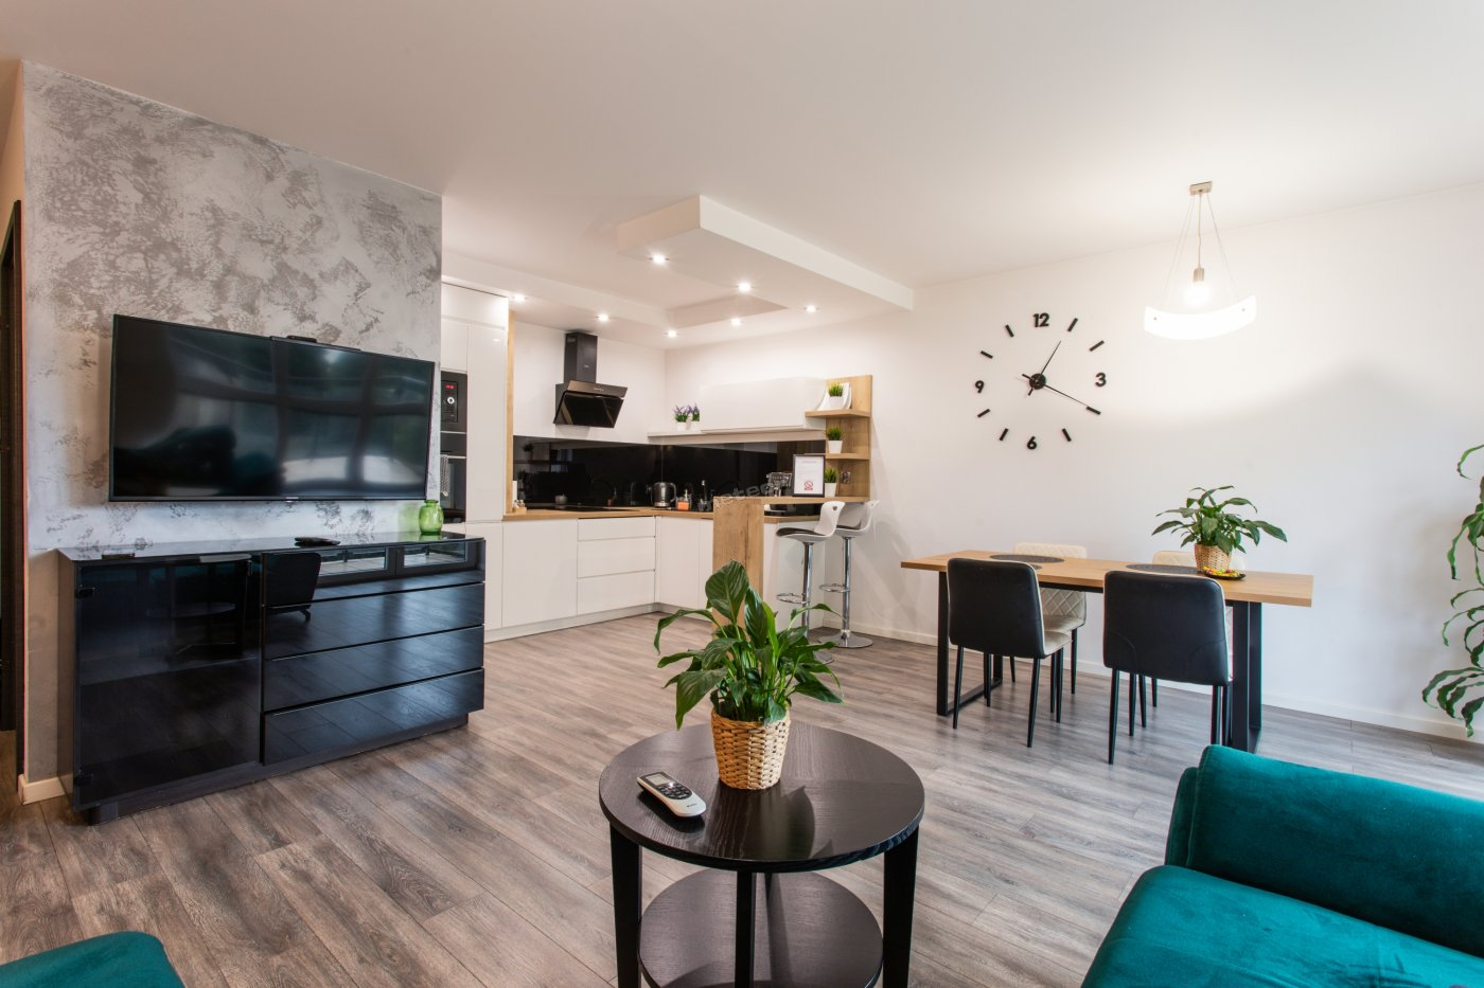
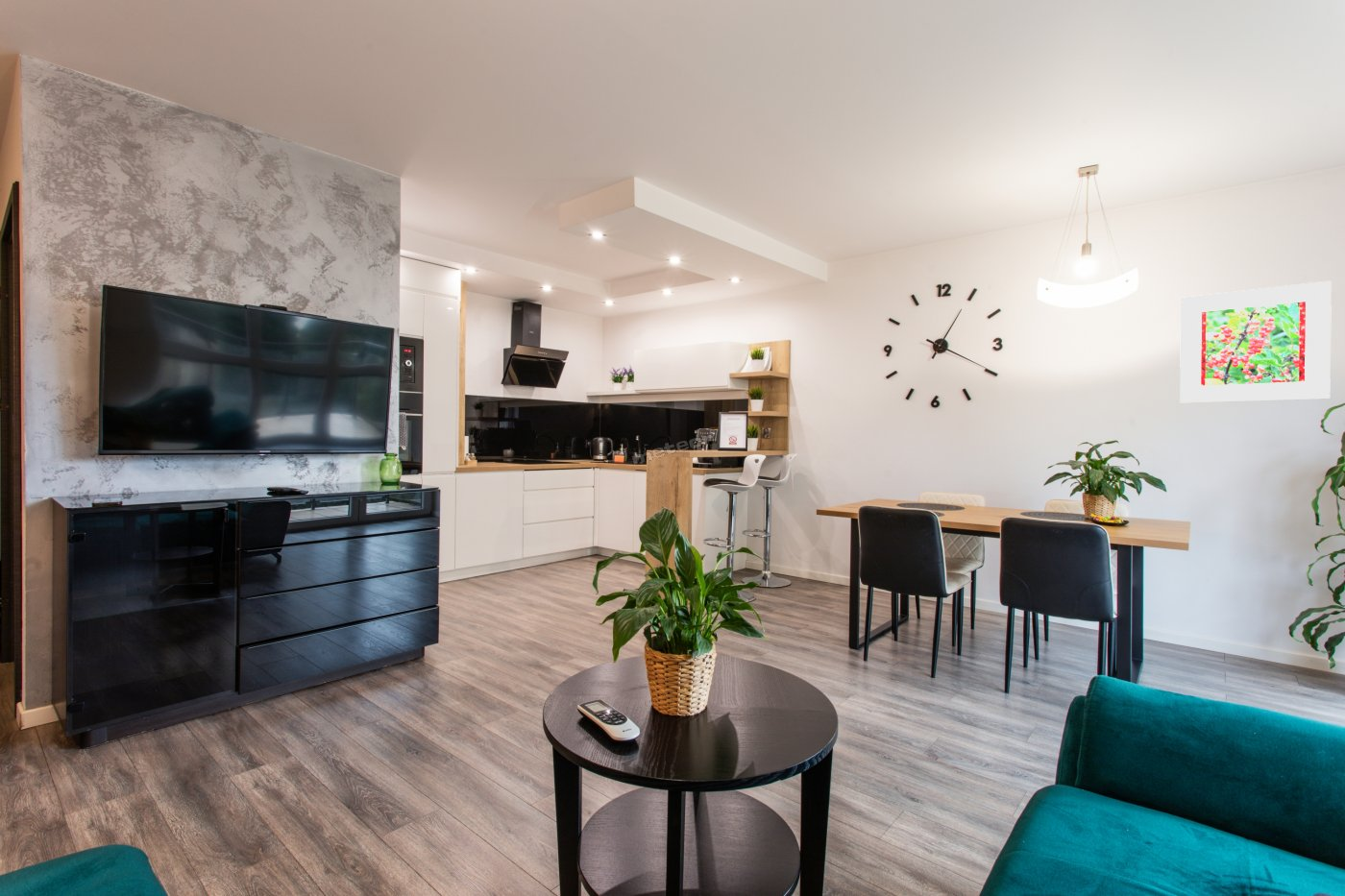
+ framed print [1179,279,1333,404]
